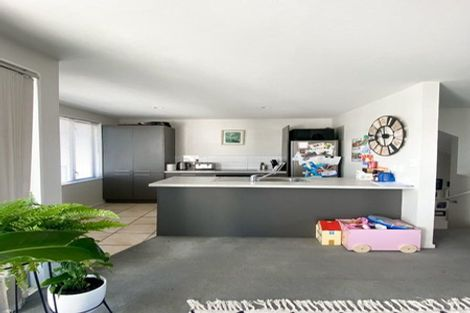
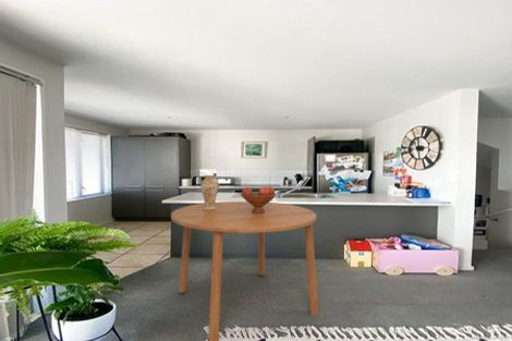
+ fruit bowl [240,186,277,214]
+ dining table [170,200,319,341]
+ vase [199,174,220,210]
